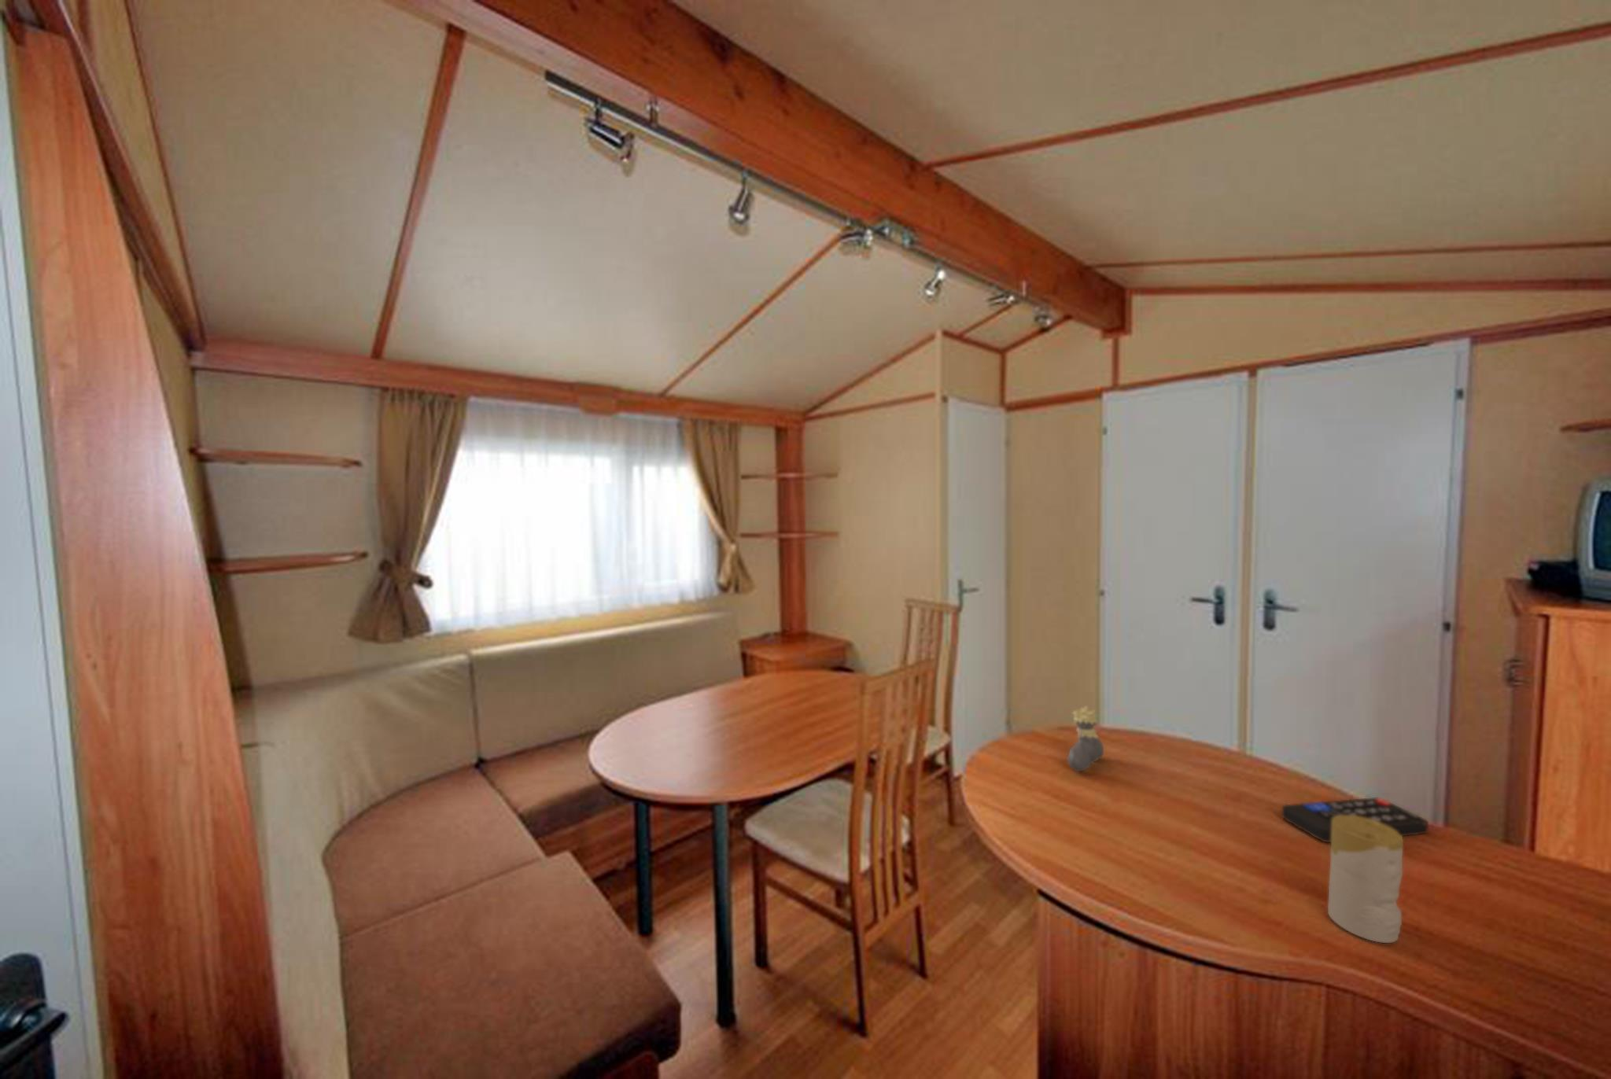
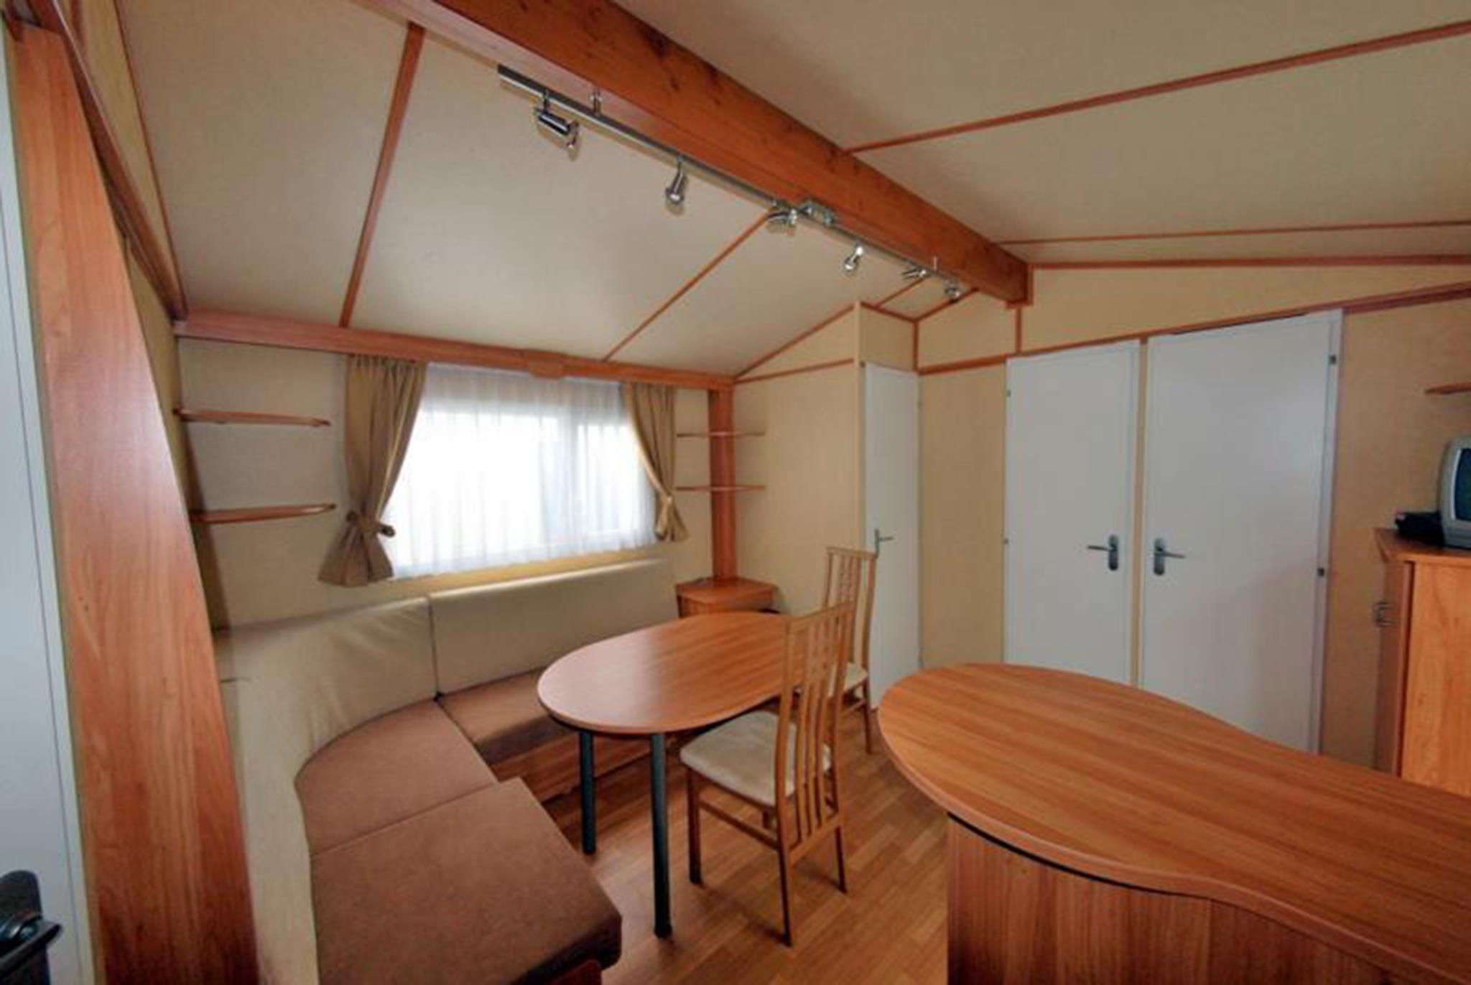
- candle [1327,815,1404,944]
- remote control [1281,797,1429,843]
- bust sculpture [1067,704,1104,772]
